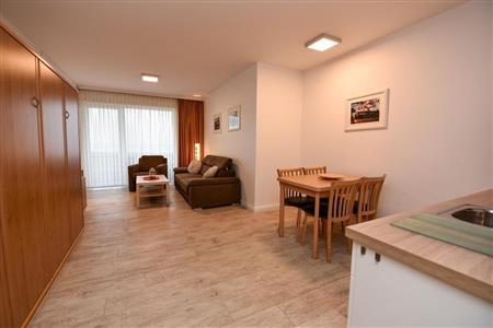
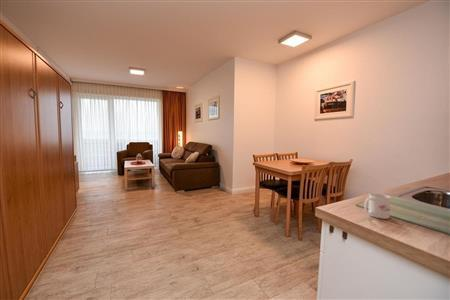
+ mug [363,192,392,220]
